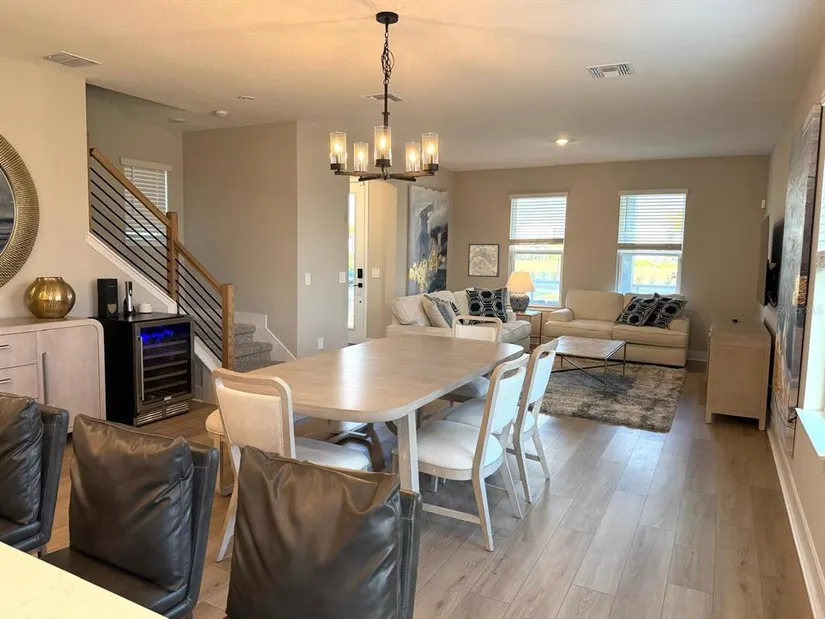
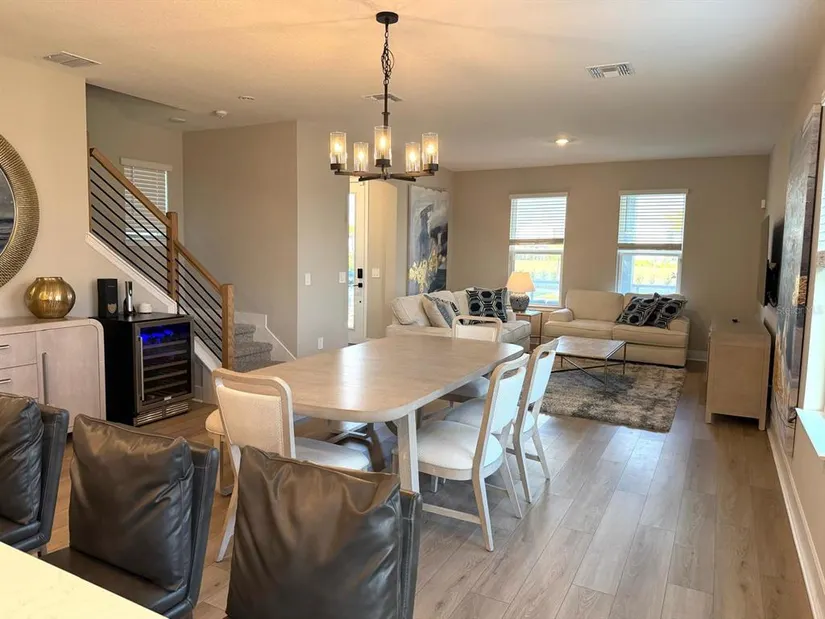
- wall art [467,243,501,278]
